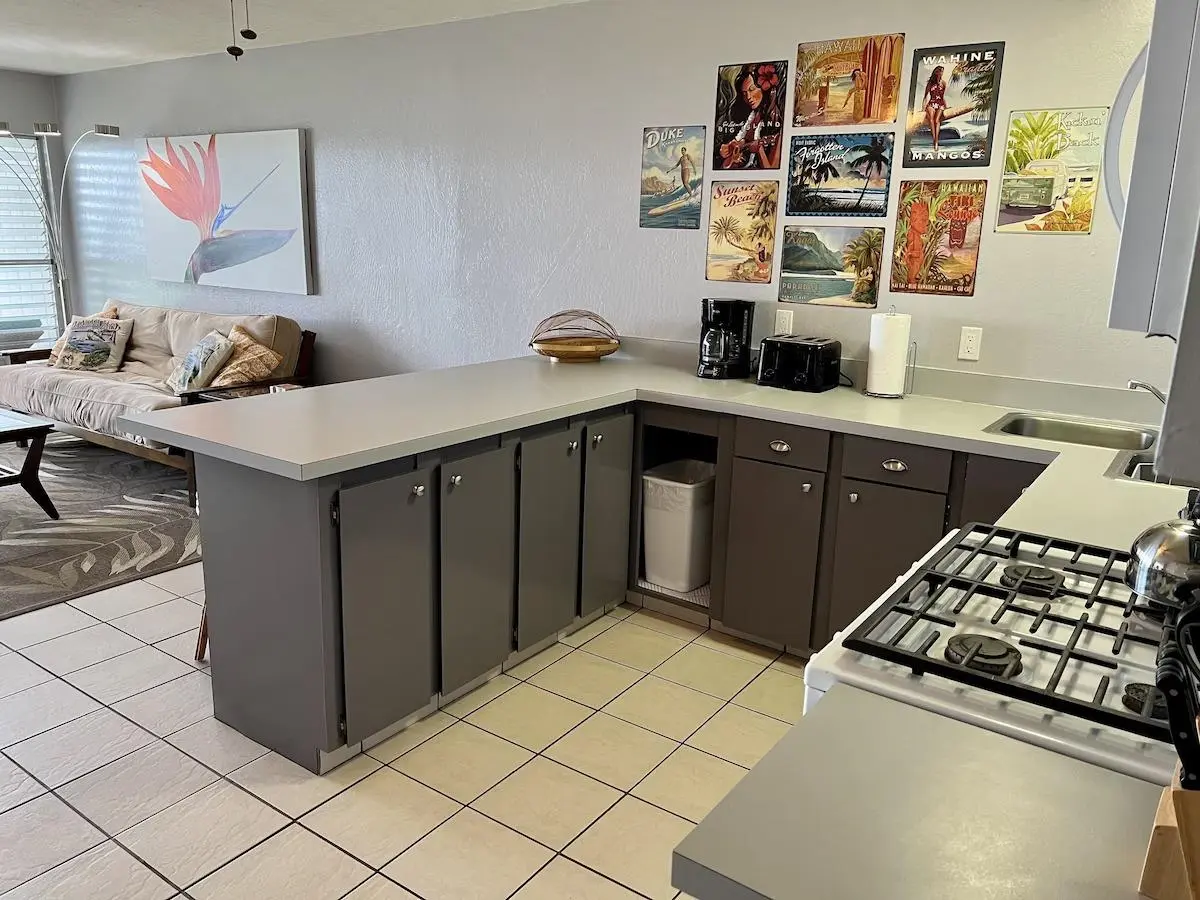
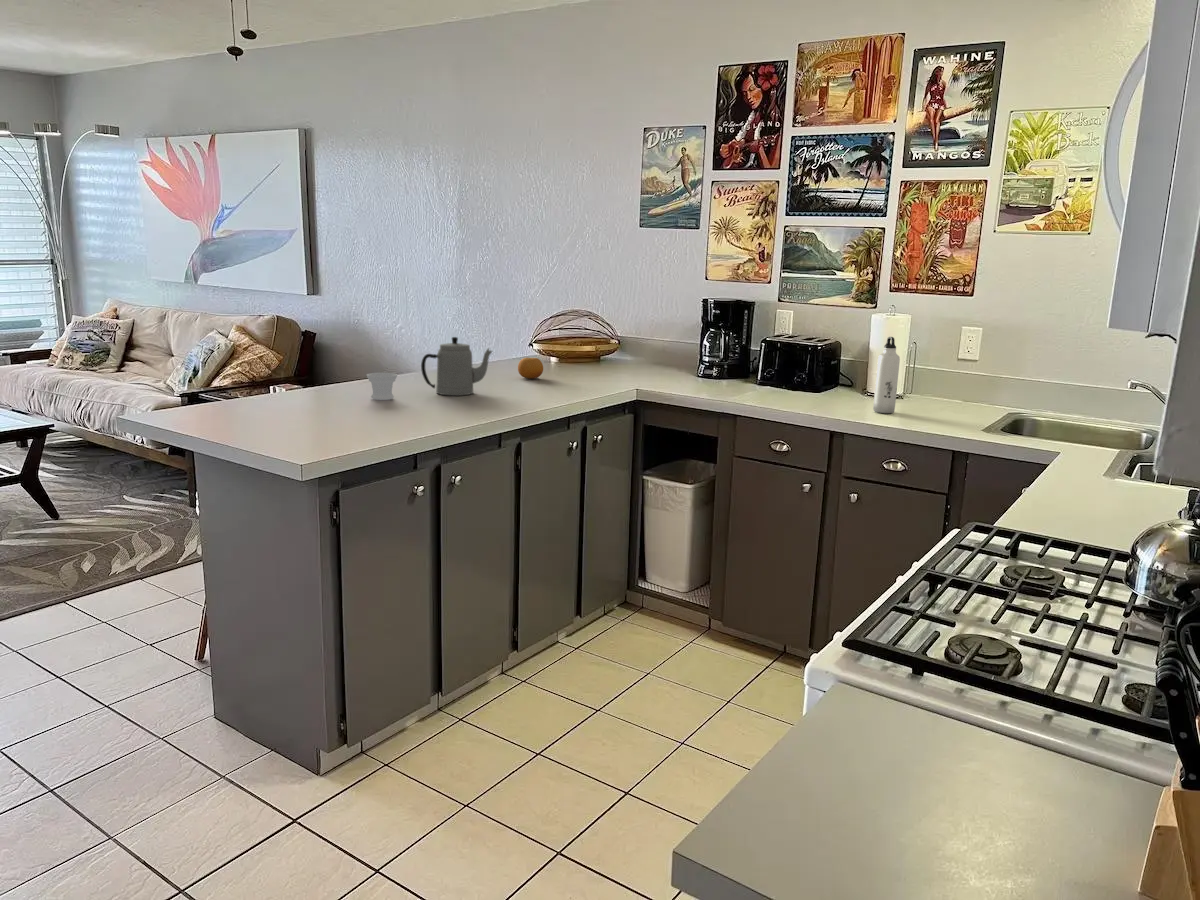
+ teapot [420,336,493,396]
+ fruit [517,357,544,380]
+ water bottle [872,336,901,414]
+ cup [366,372,398,401]
